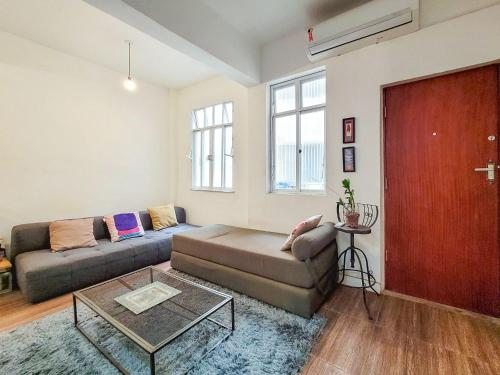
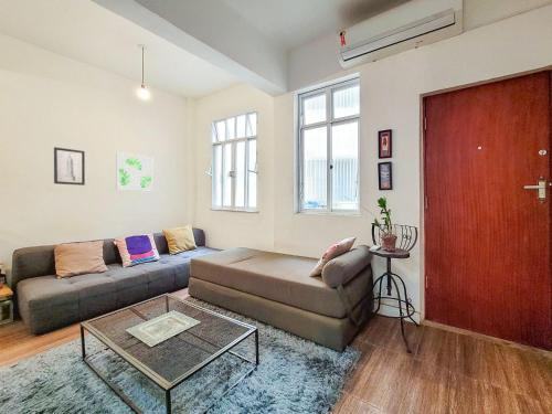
+ wall art [53,146,86,187]
+ wall art [115,151,155,192]
